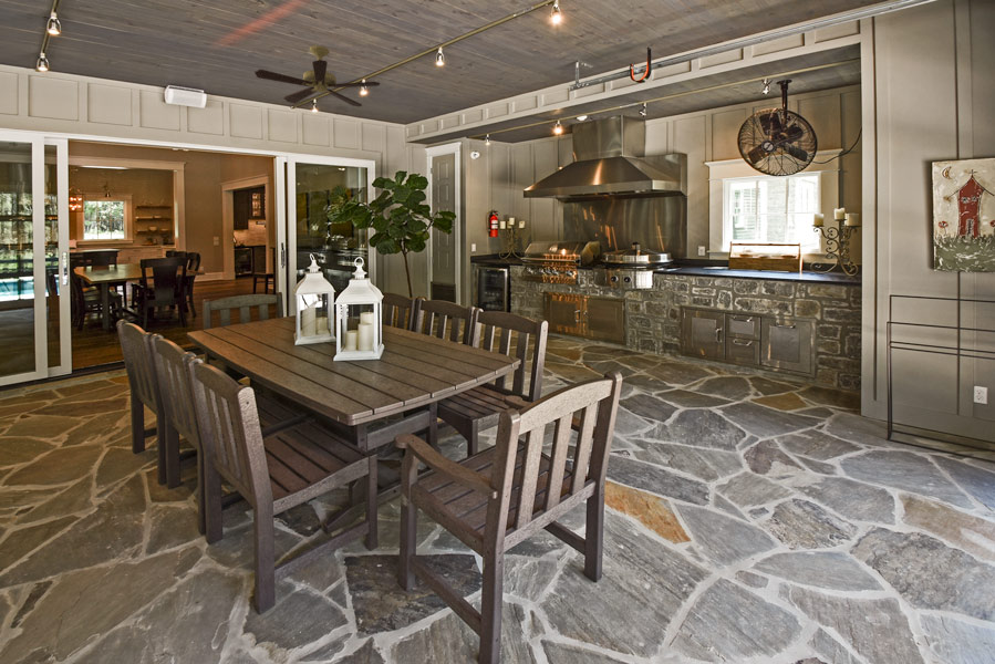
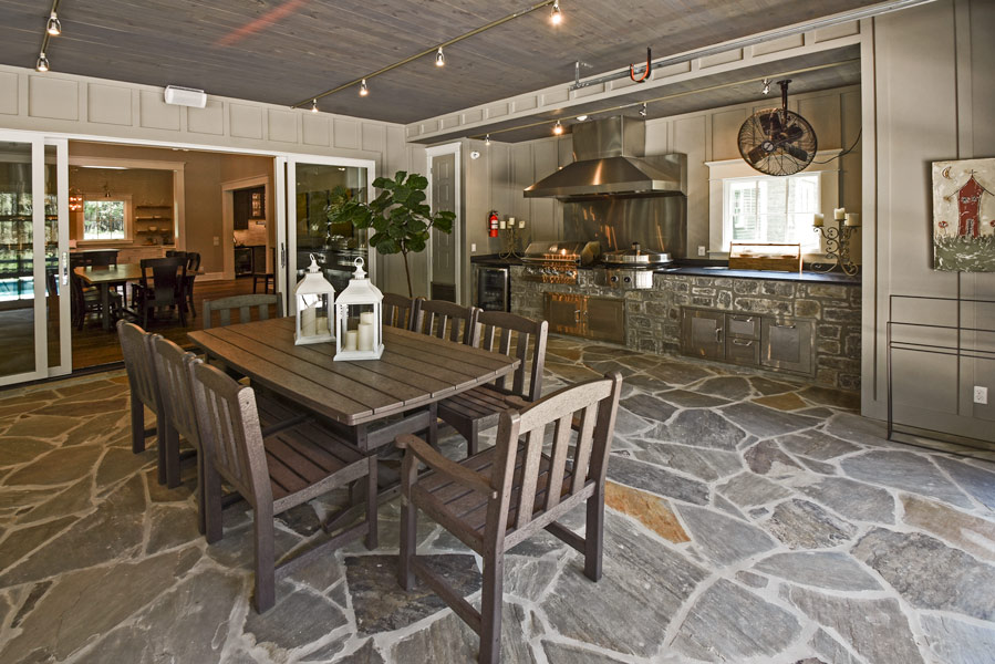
- ceiling fan [253,44,381,108]
